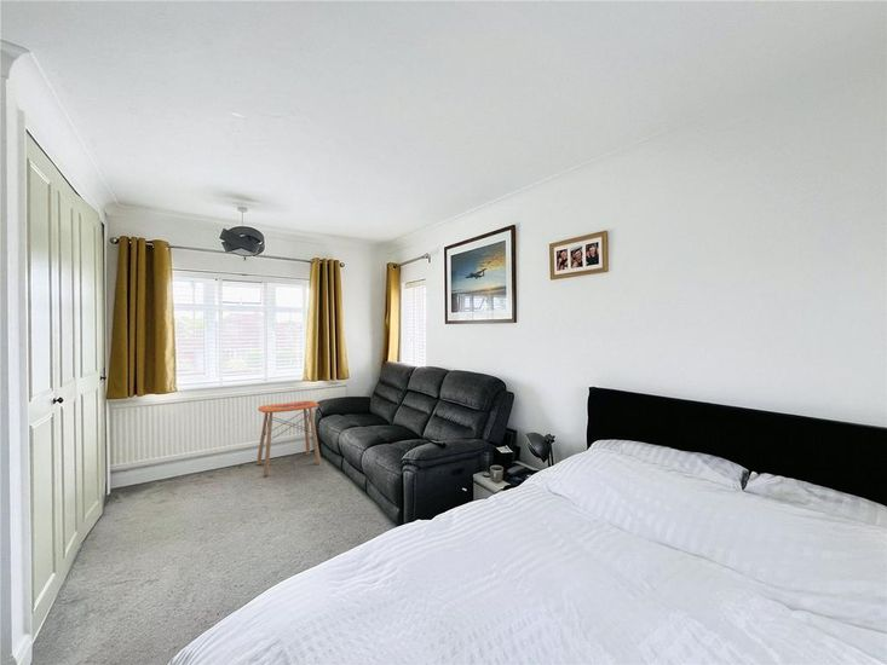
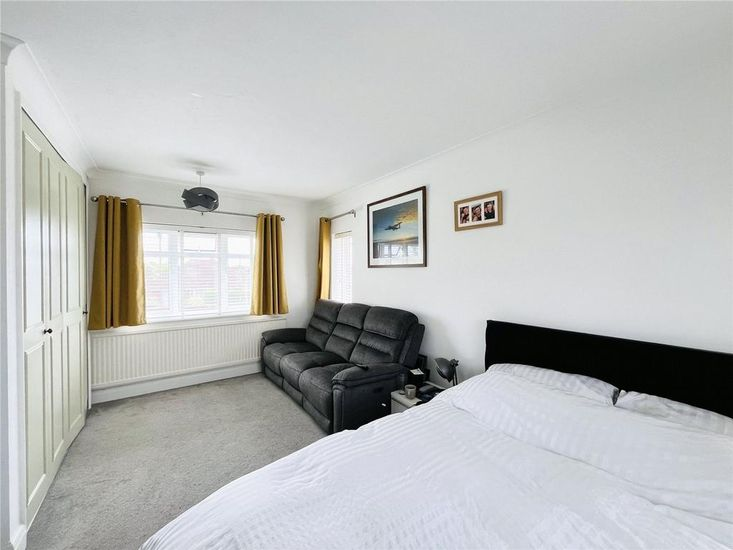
- side table [255,400,322,476]
